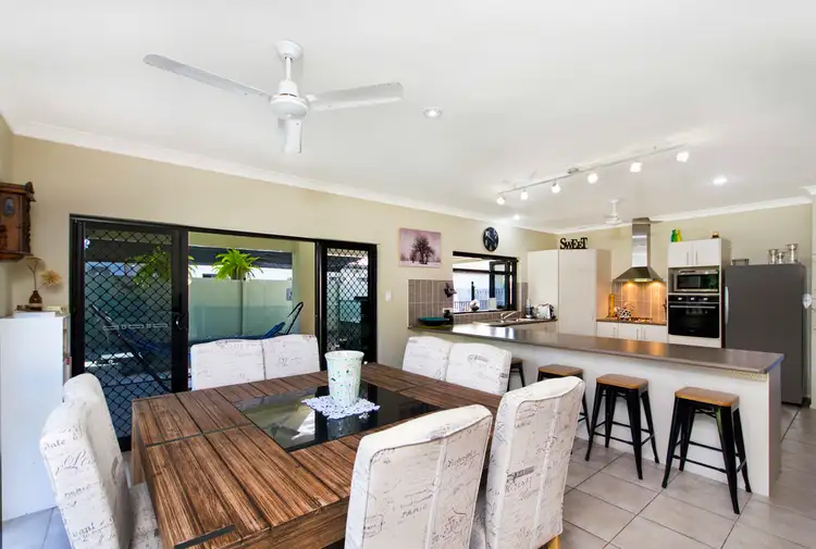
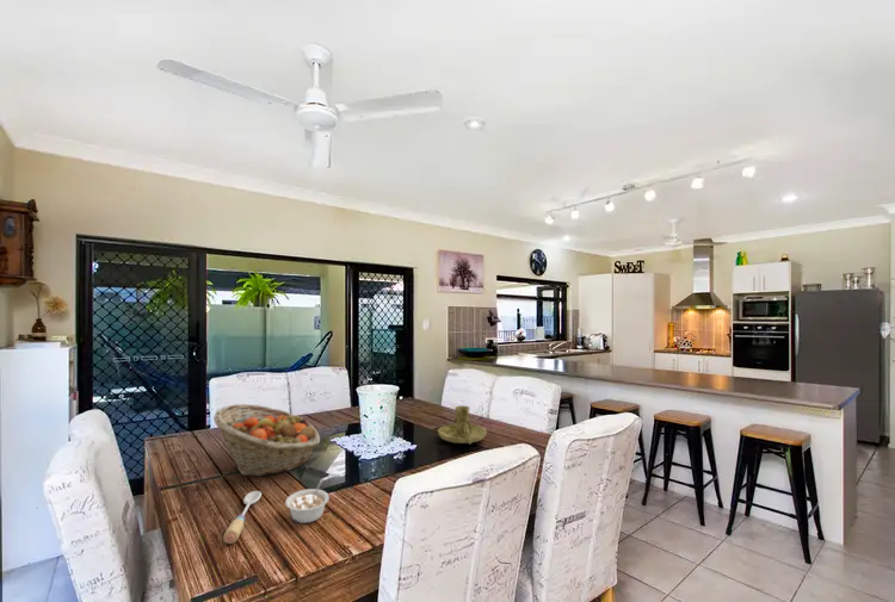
+ spoon [223,490,263,545]
+ candle holder [437,404,488,446]
+ fruit basket [212,403,321,478]
+ legume [284,480,331,525]
